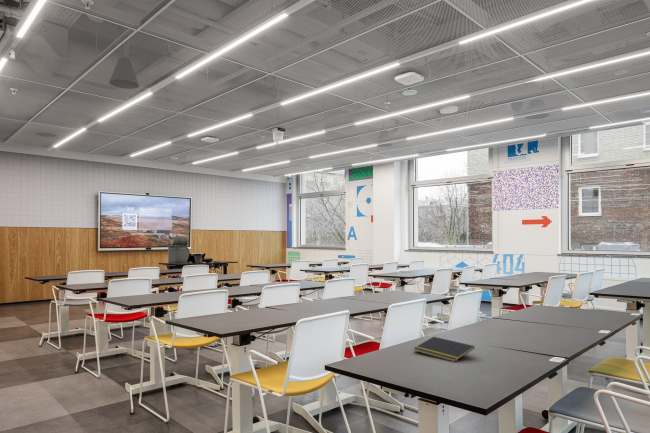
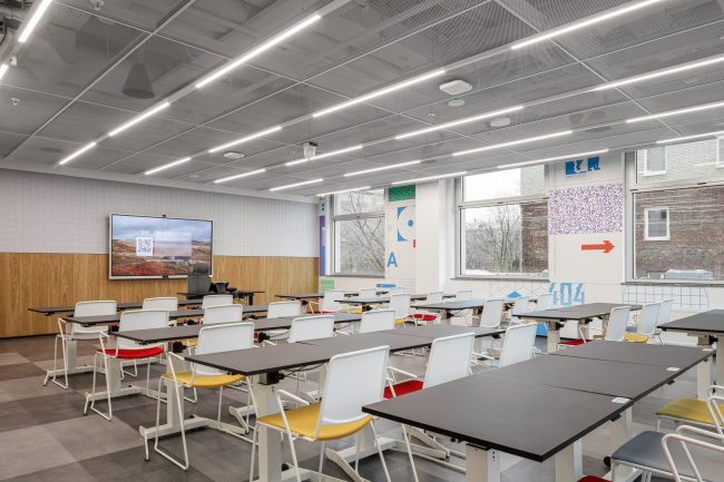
- notepad [413,336,475,362]
